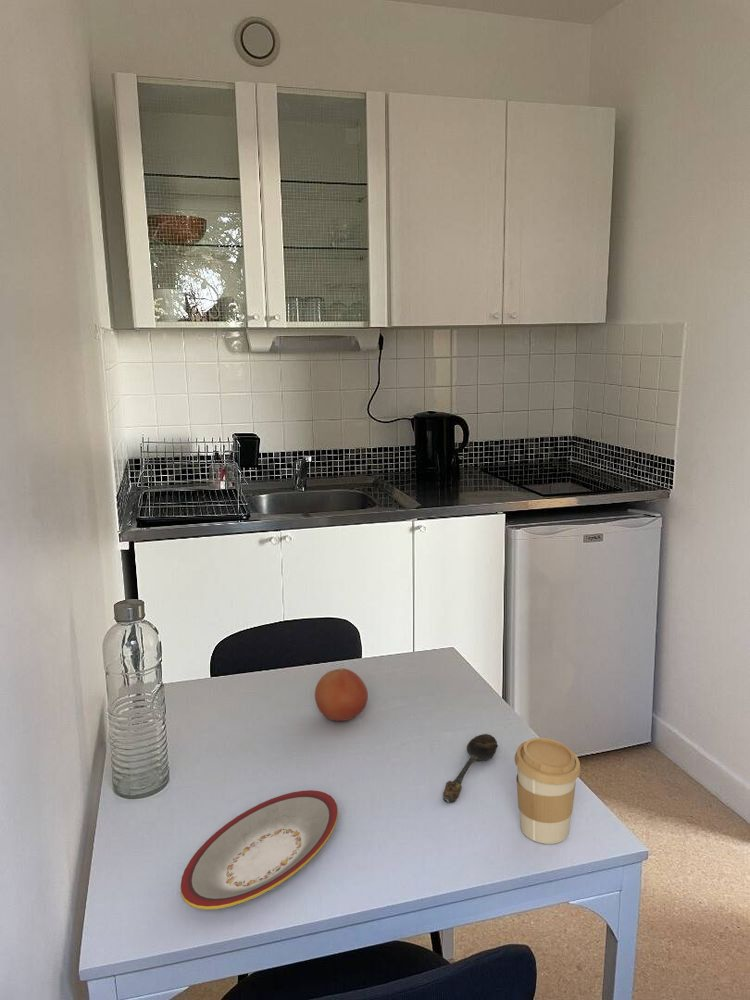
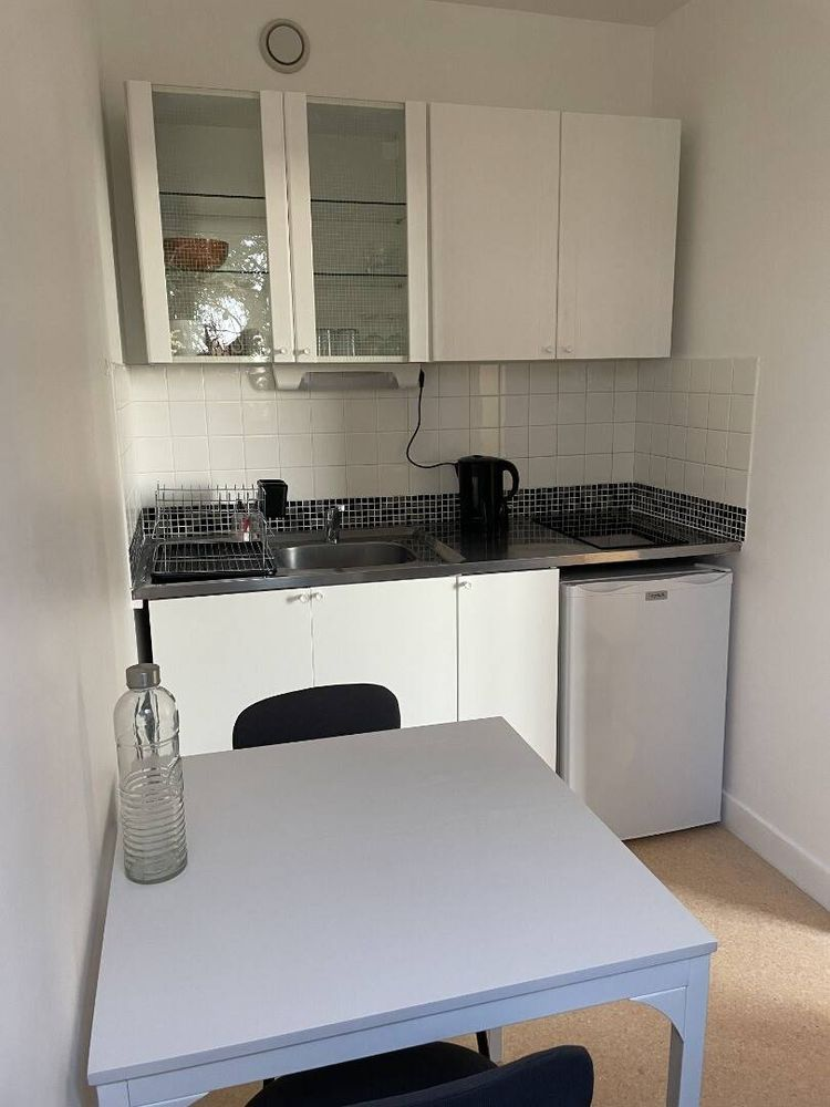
- fruit [314,667,369,722]
- spoon [442,733,499,804]
- coffee cup [513,737,581,845]
- plate [179,789,339,911]
